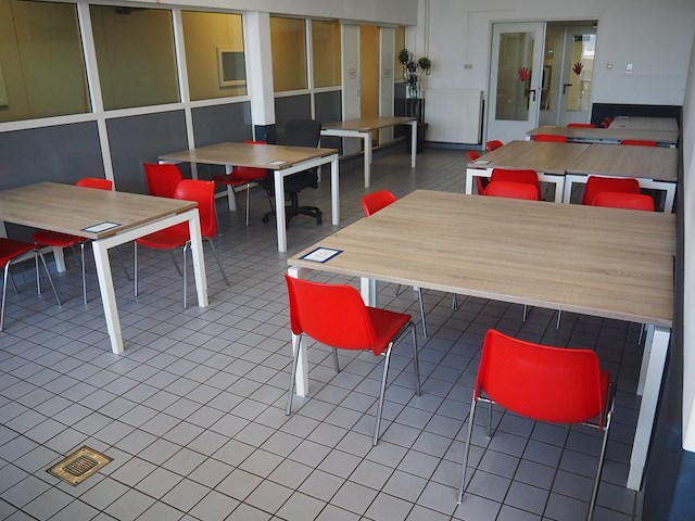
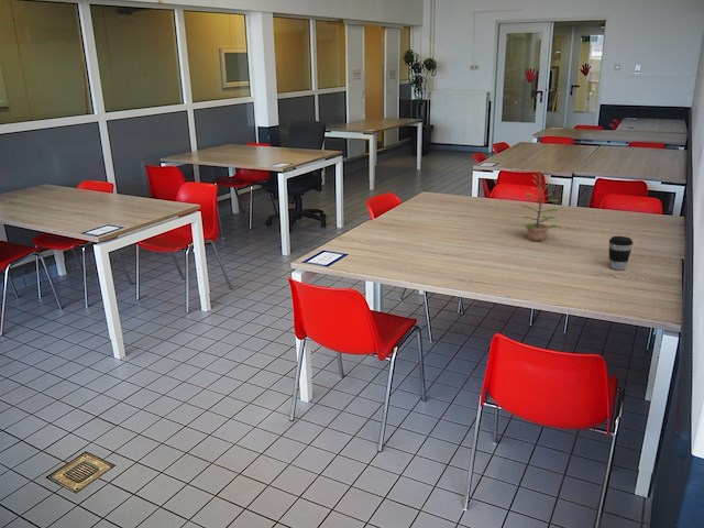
+ coffee cup [608,235,634,271]
+ plant [520,168,563,242]
